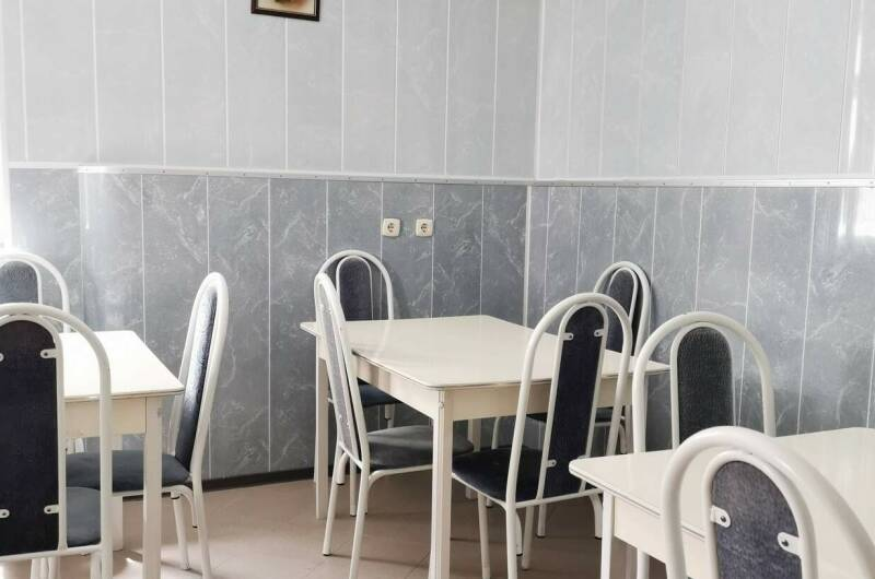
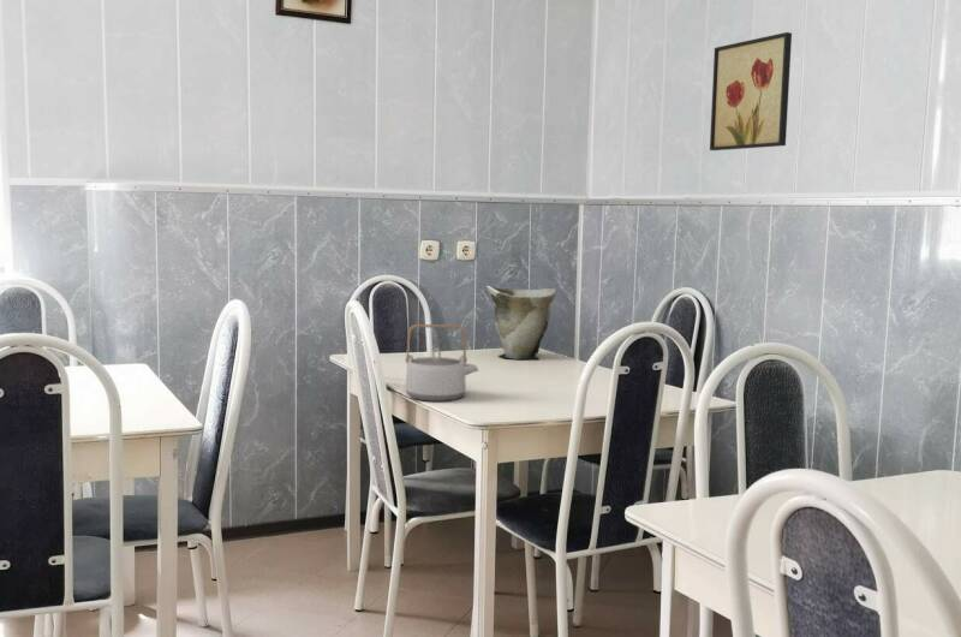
+ wall art [709,31,793,151]
+ teapot [404,323,479,403]
+ vase [485,285,557,361]
